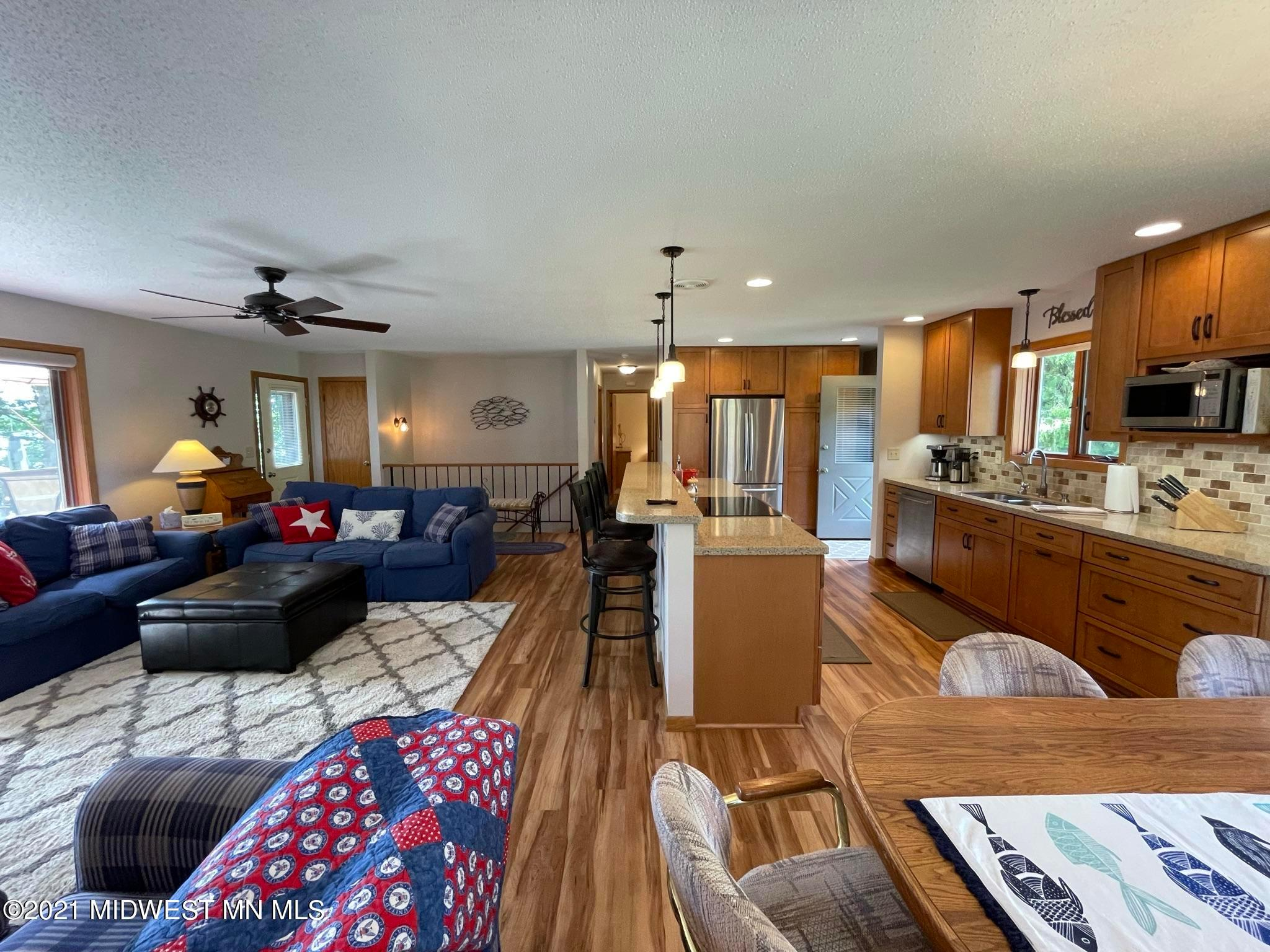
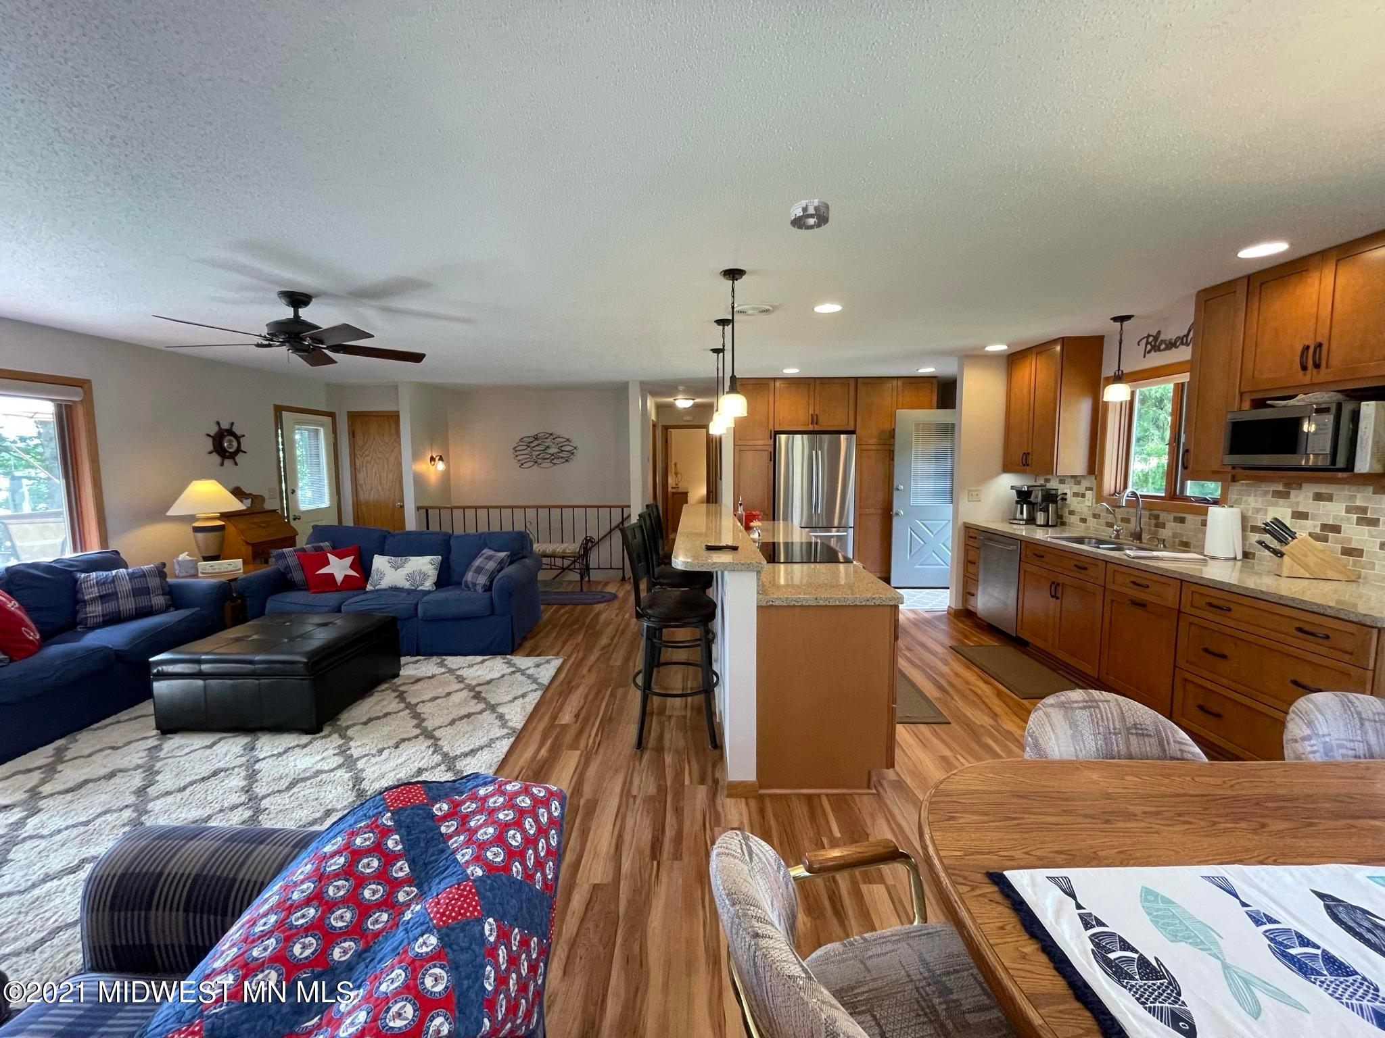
+ smoke detector [790,198,830,230]
